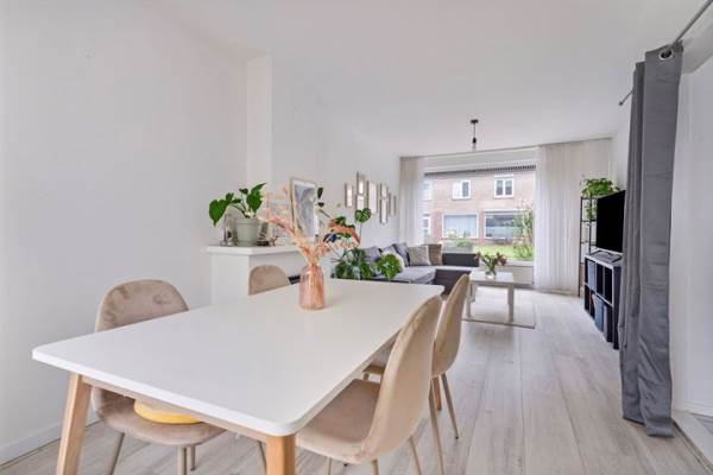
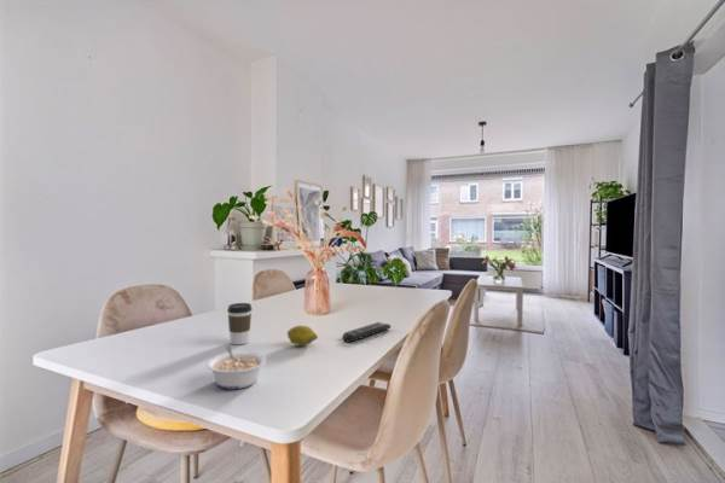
+ legume [205,344,267,390]
+ coffee cup [226,302,253,345]
+ fruit [286,325,319,347]
+ remote control [341,321,393,344]
